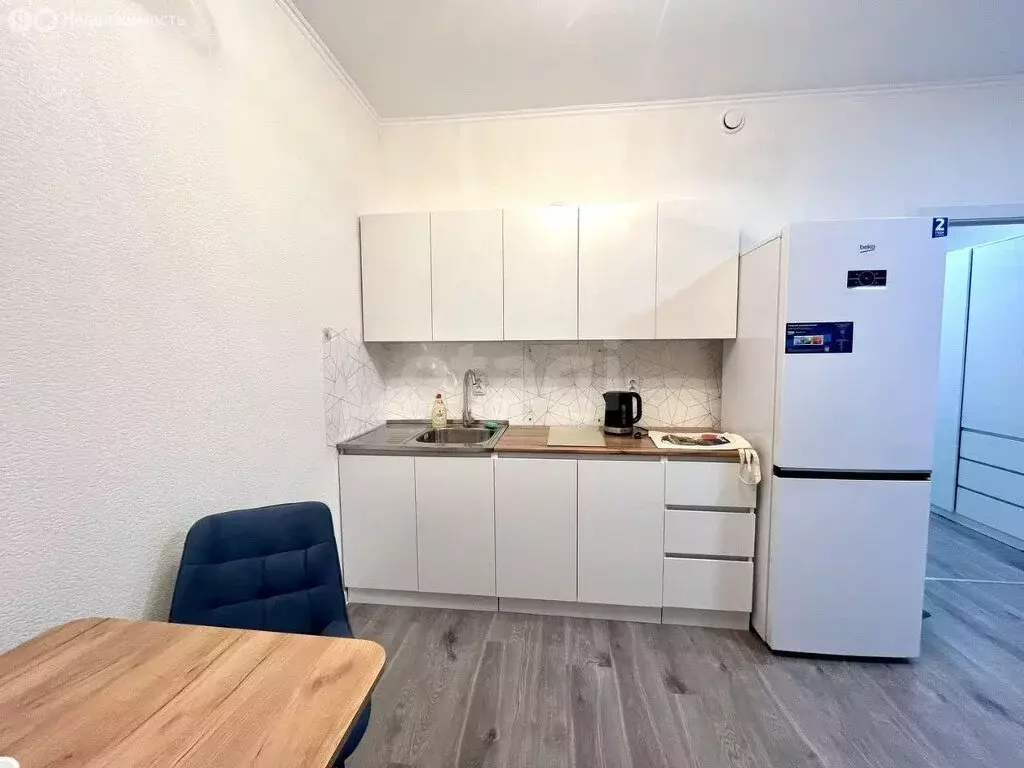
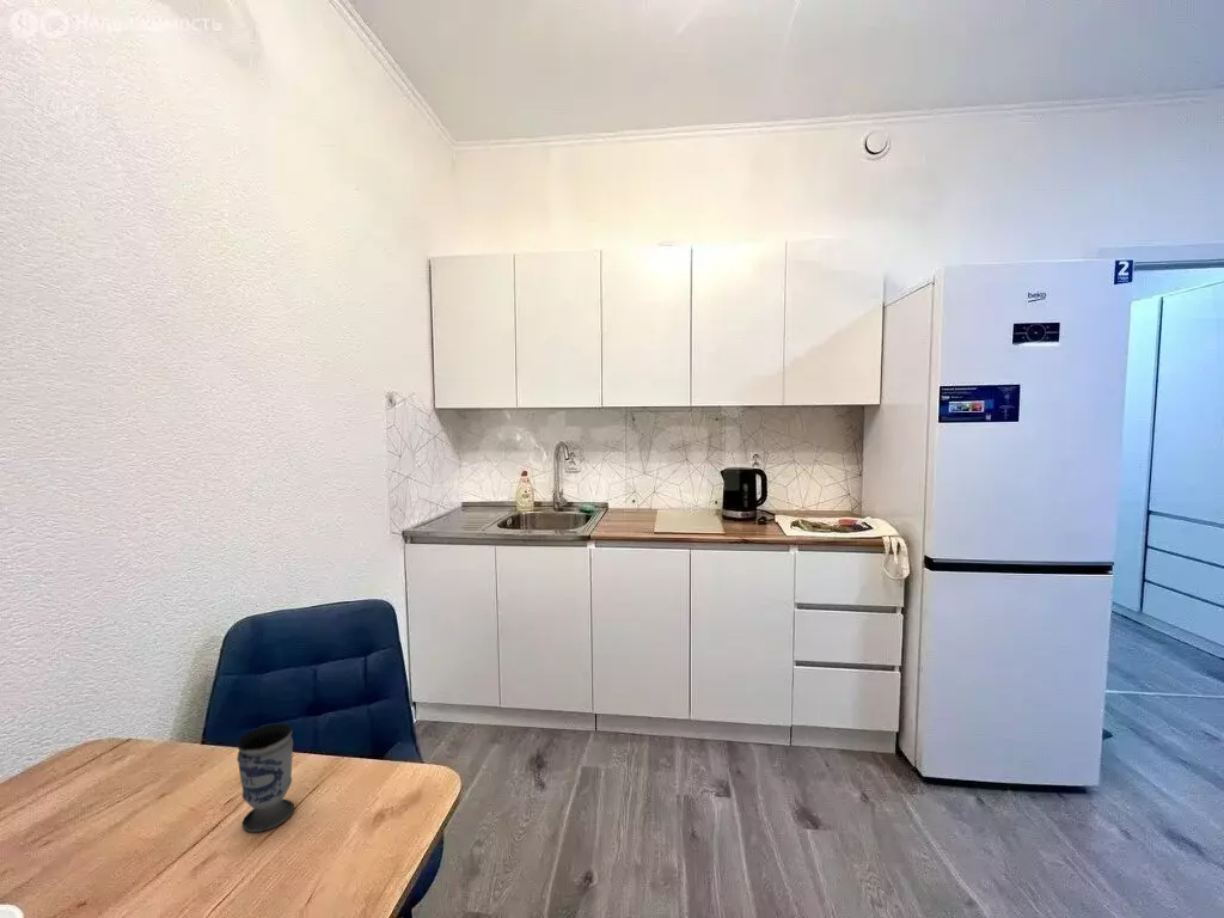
+ cup [235,722,295,833]
